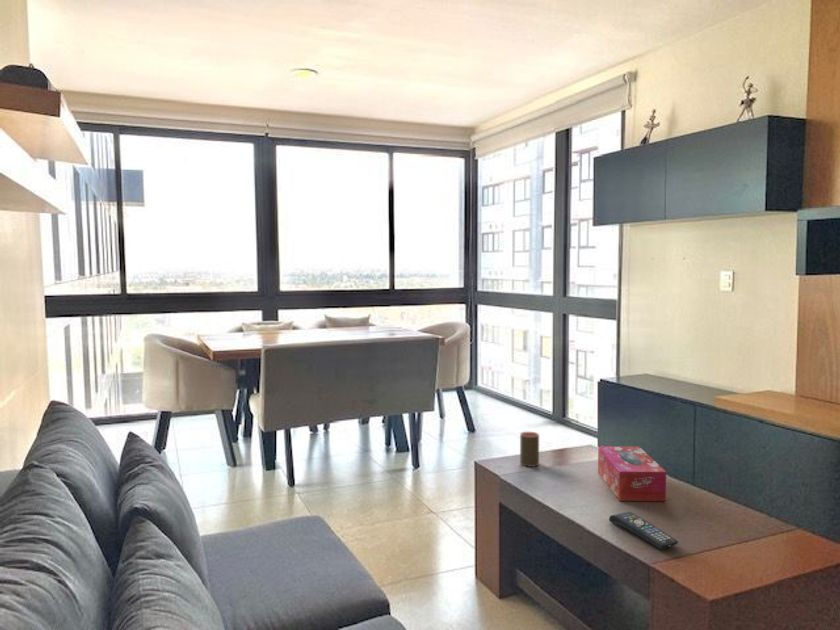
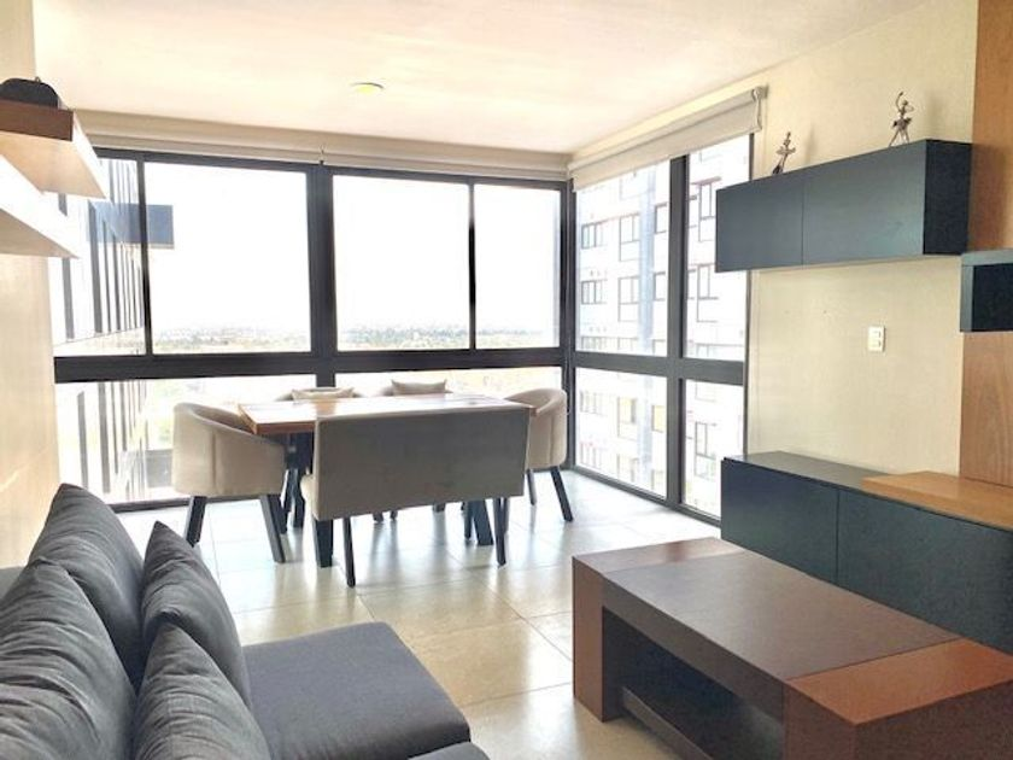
- remote control [608,511,679,550]
- tissue box [597,445,667,502]
- cup [519,431,540,468]
